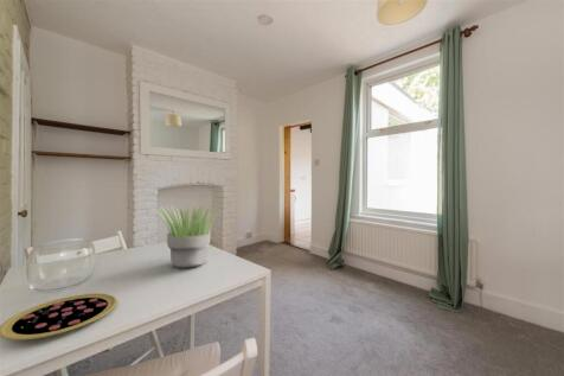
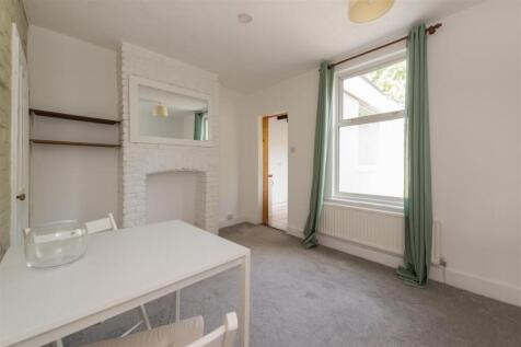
- potted plant [155,203,223,269]
- pizza [0,293,118,342]
